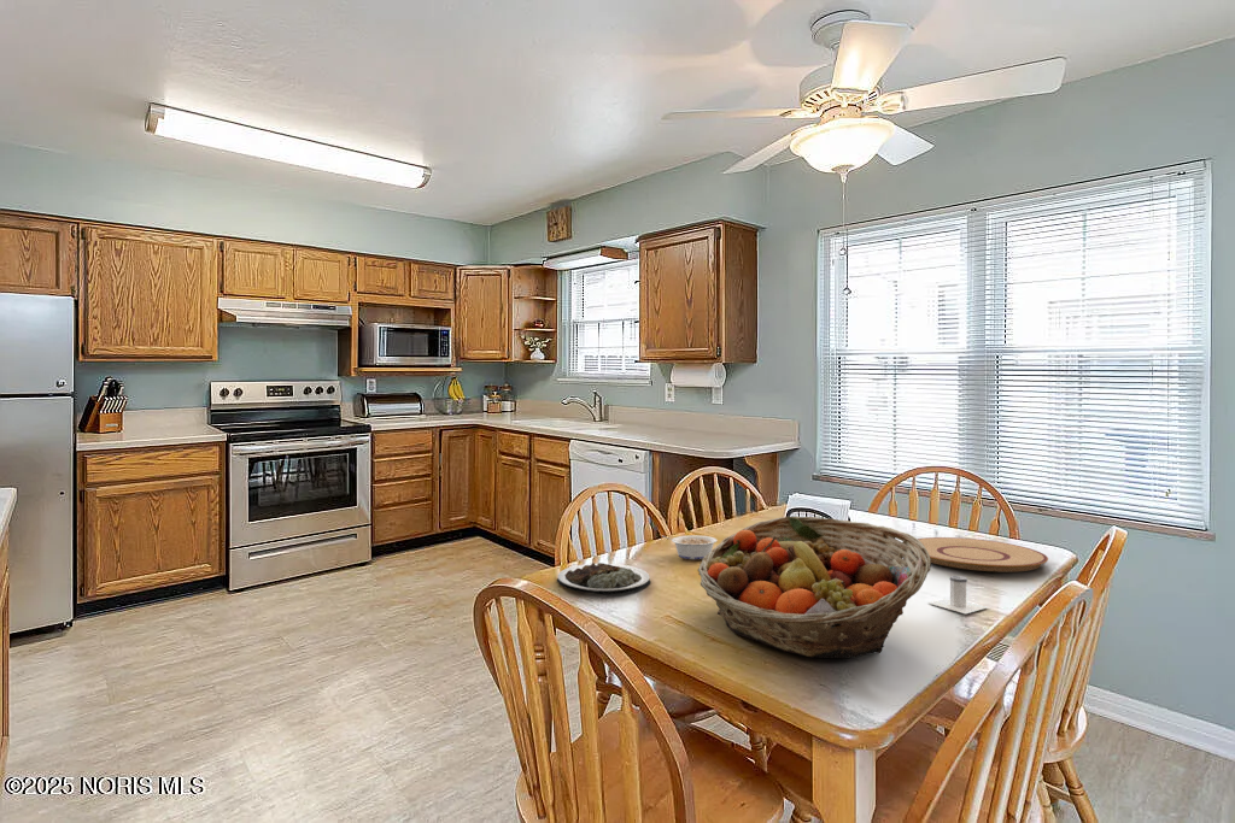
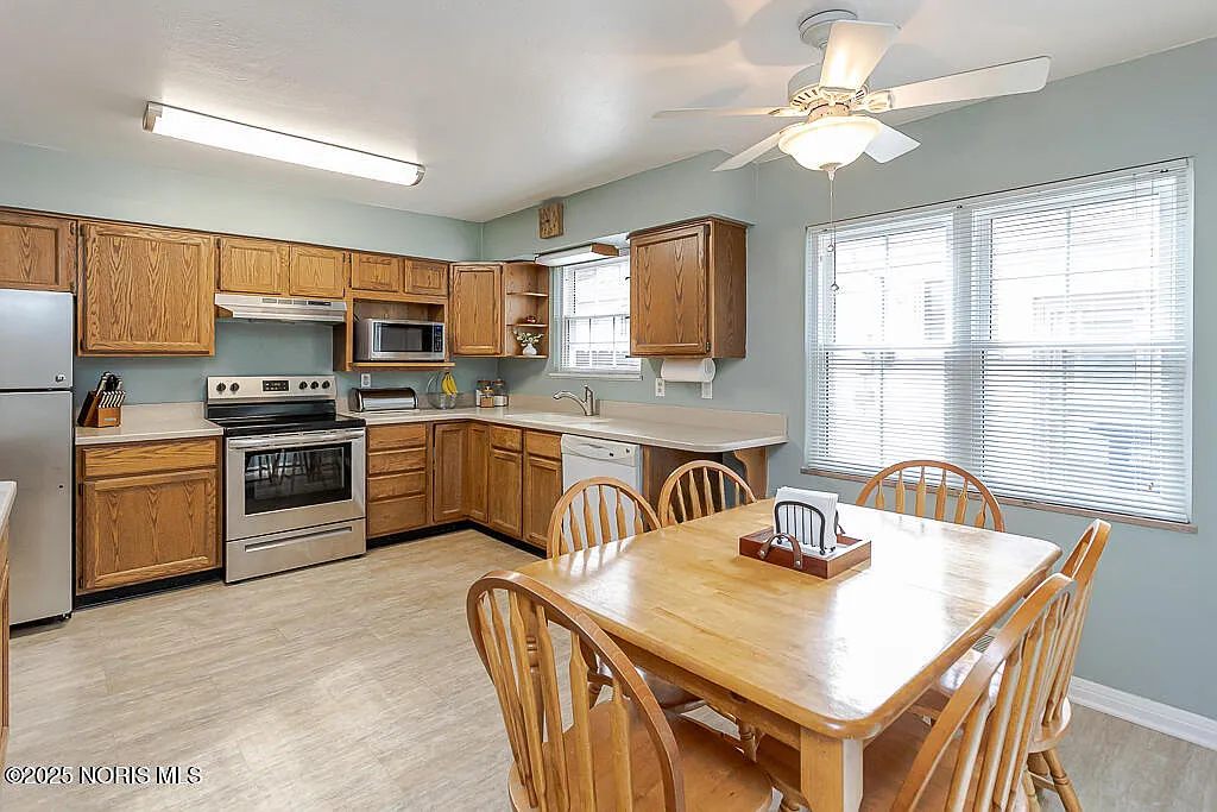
- legume [661,534,718,560]
- fruit basket [697,515,931,659]
- salt shaker [927,575,988,615]
- plate [913,536,1049,572]
- plate [556,562,651,595]
